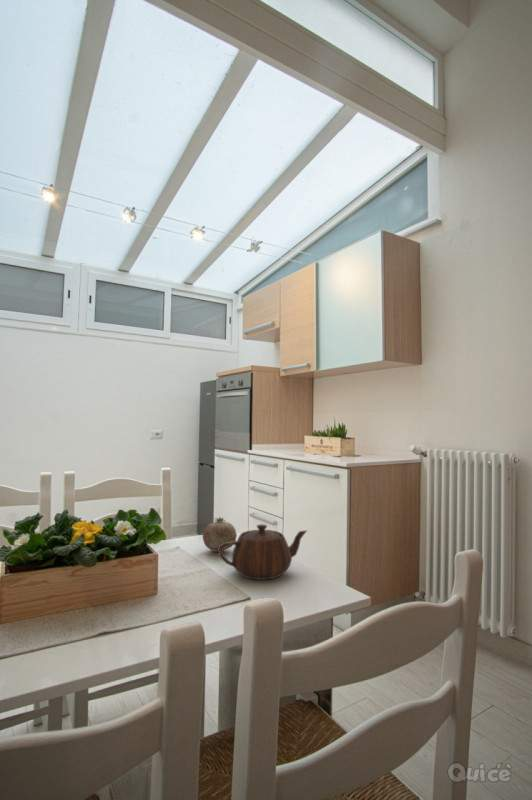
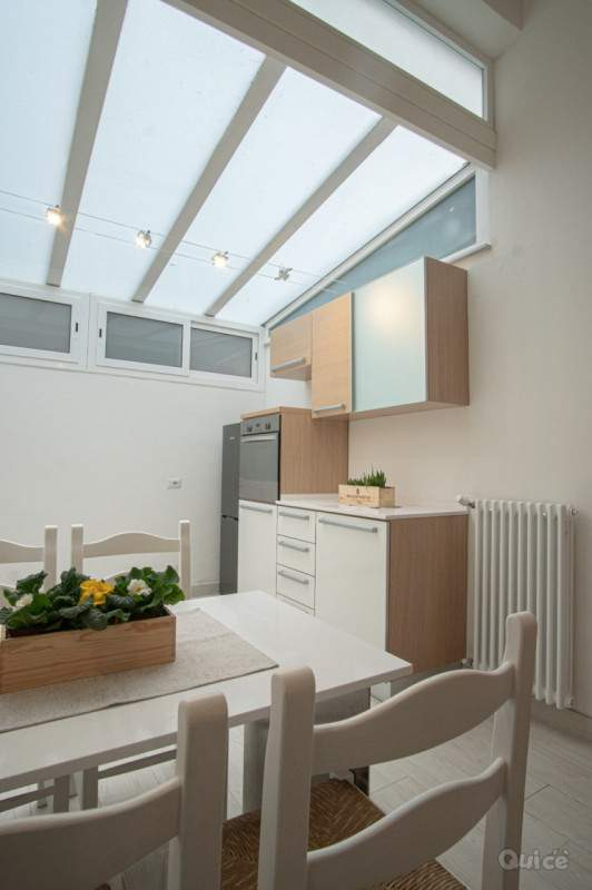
- teapot [217,523,308,581]
- fruit [202,516,238,553]
